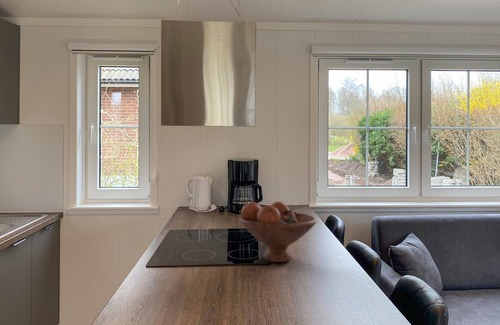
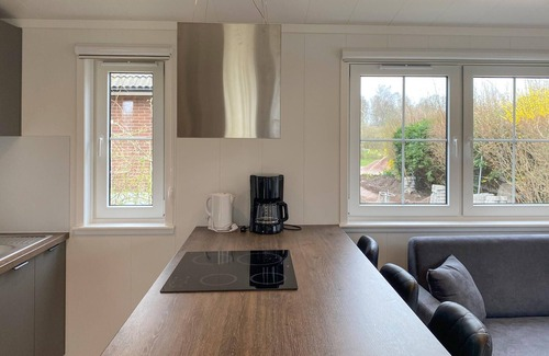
- fruit bowl [238,201,318,263]
